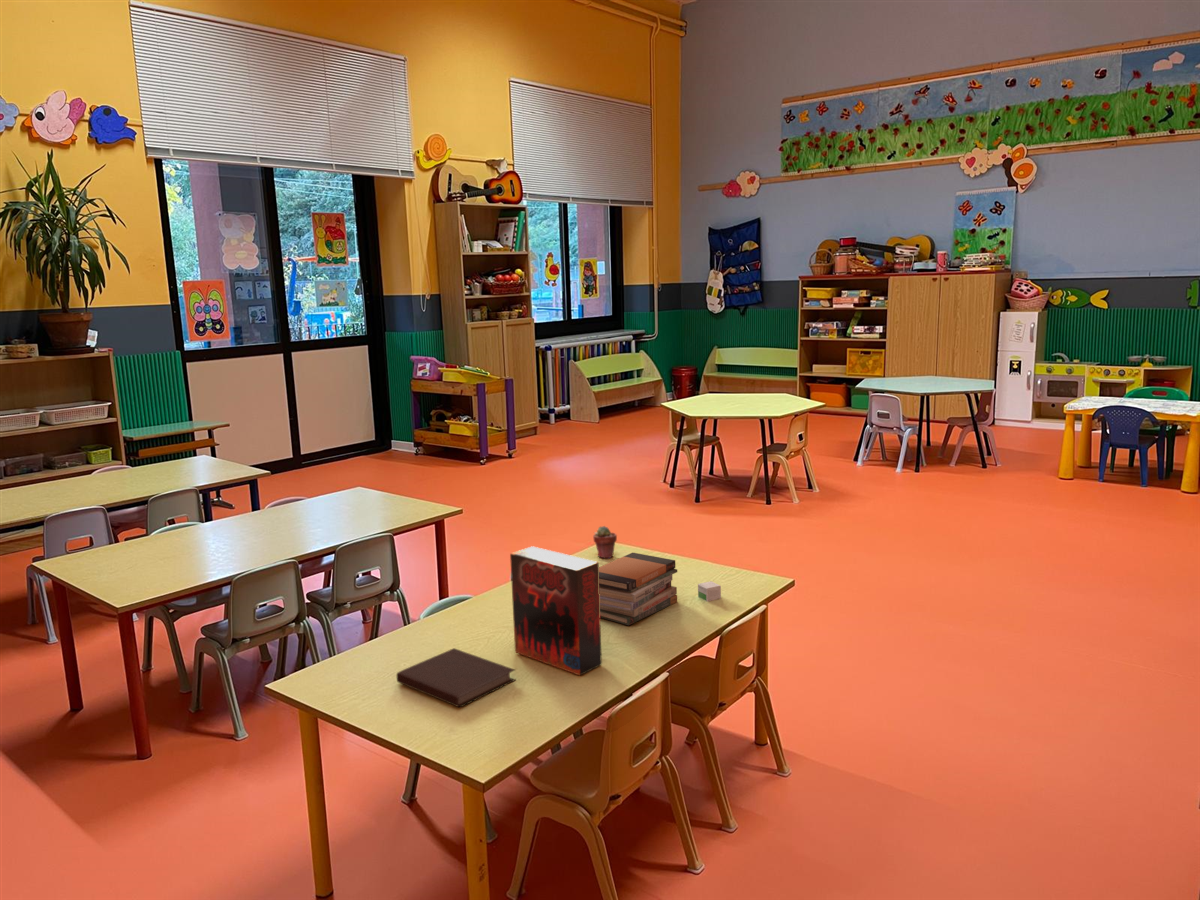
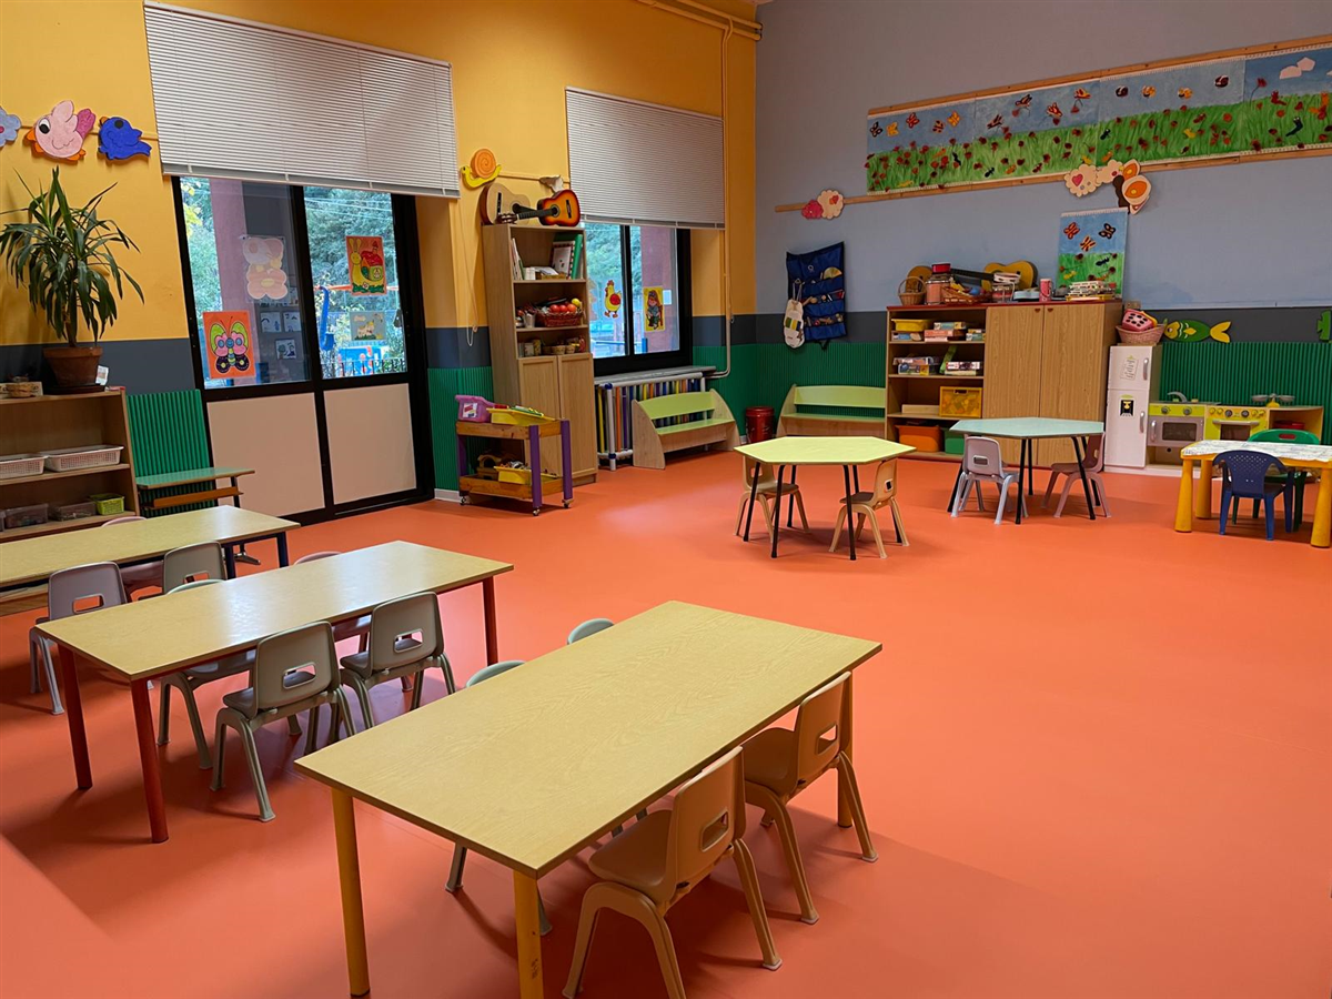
- potted succulent [592,525,618,559]
- small box [697,580,722,603]
- notebook [396,647,516,708]
- board game [509,545,603,676]
- book stack [599,552,678,627]
